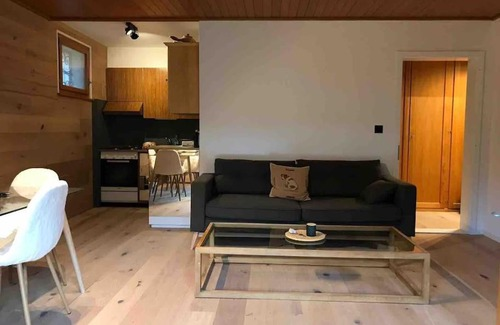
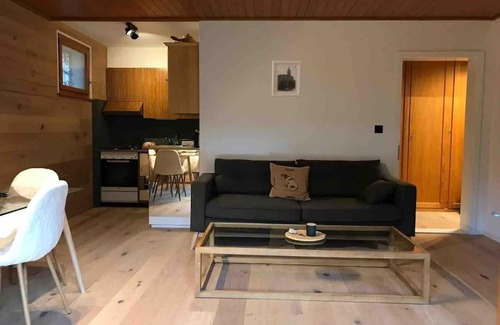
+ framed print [271,60,302,98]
